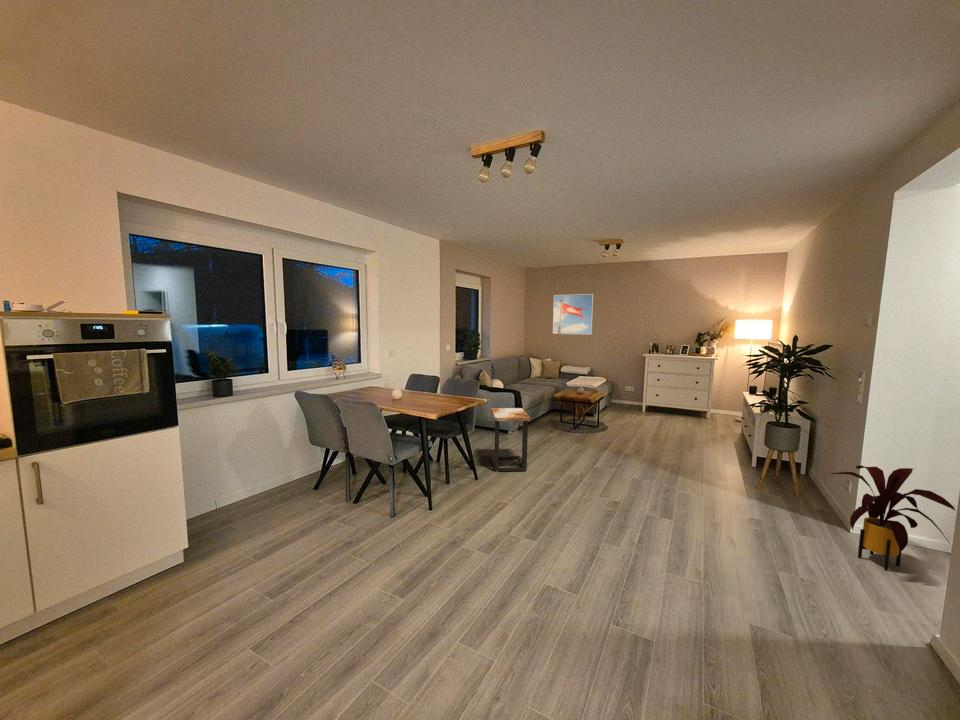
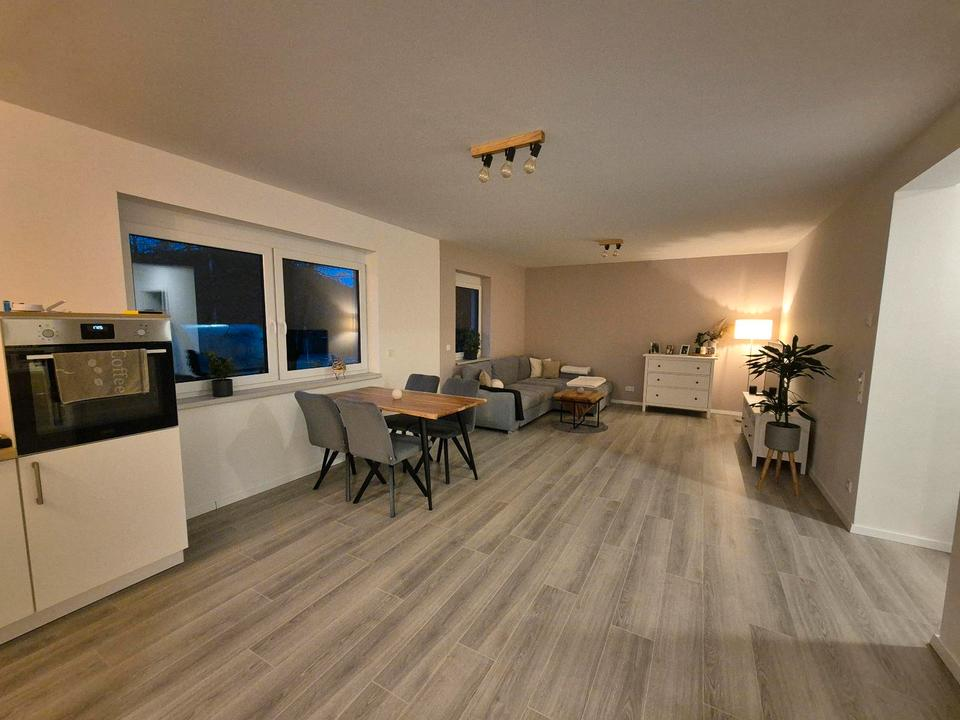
- side table [490,407,531,473]
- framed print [552,293,594,335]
- house plant [829,464,957,571]
